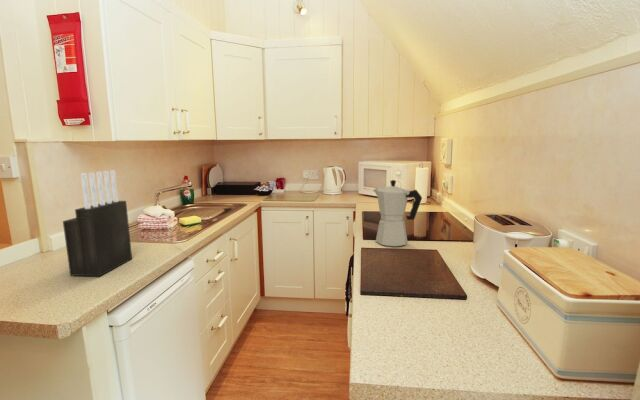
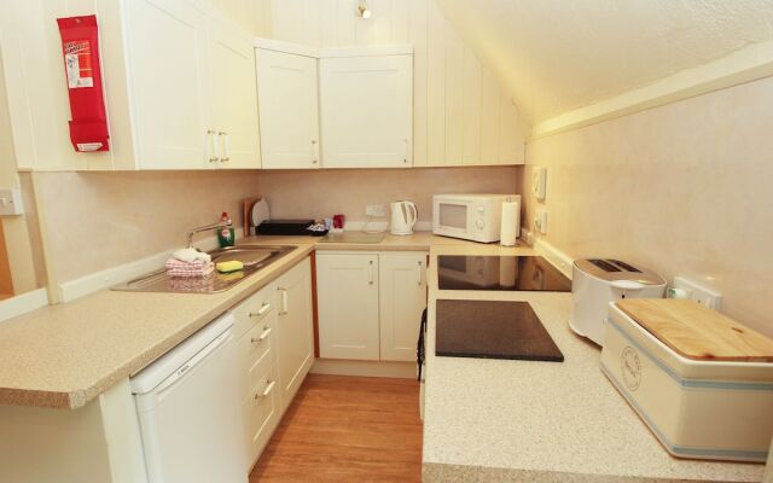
- knife block [62,169,133,278]
- moka pot [372,179,423,247]
